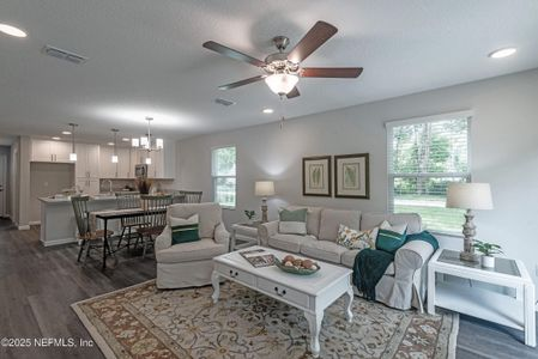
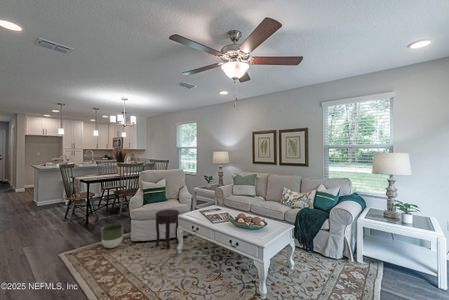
+ side table [155,209,180,250]
+ planter [100,223,124,249]
